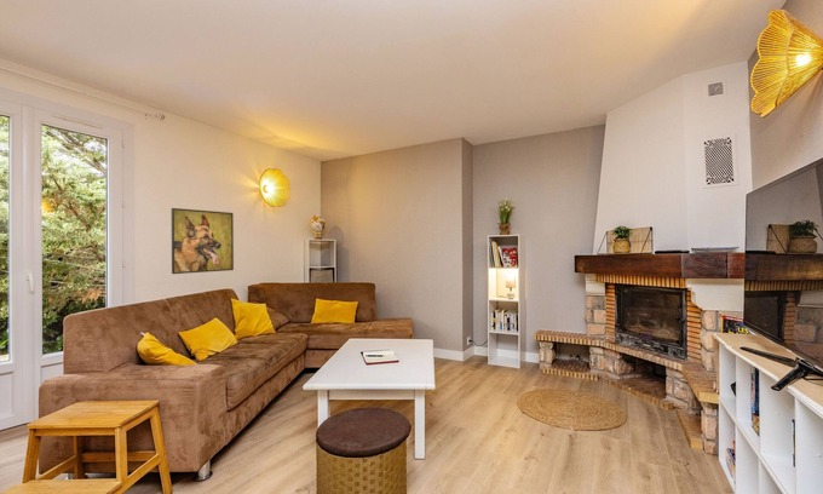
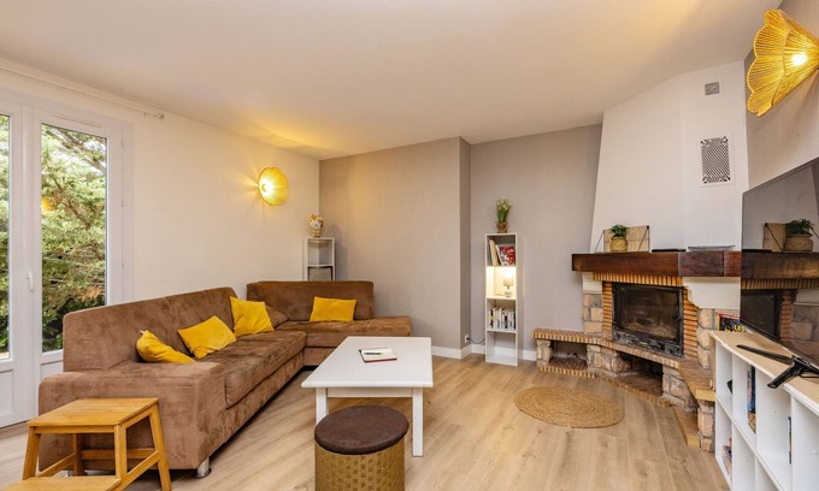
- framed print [171,207,235,275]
